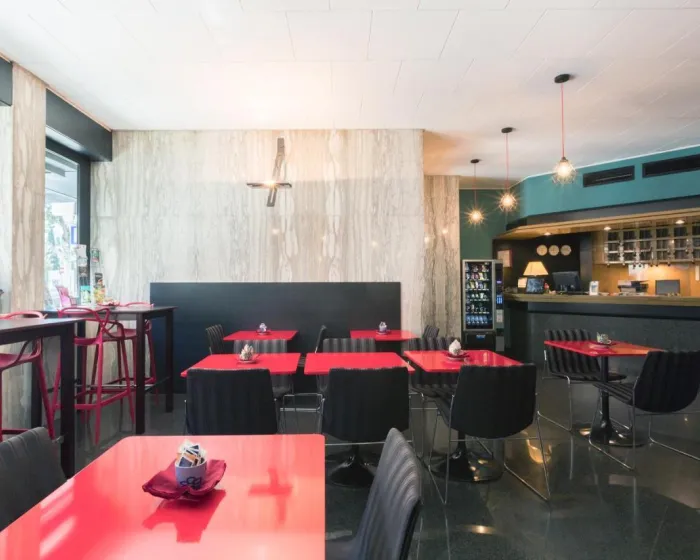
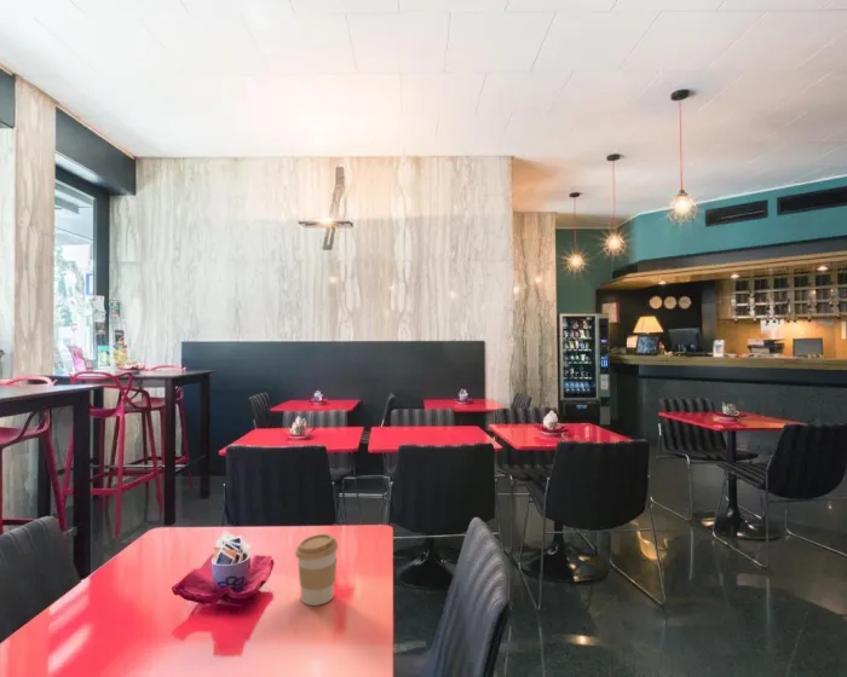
+ coffee cup [294,533,339,607]
